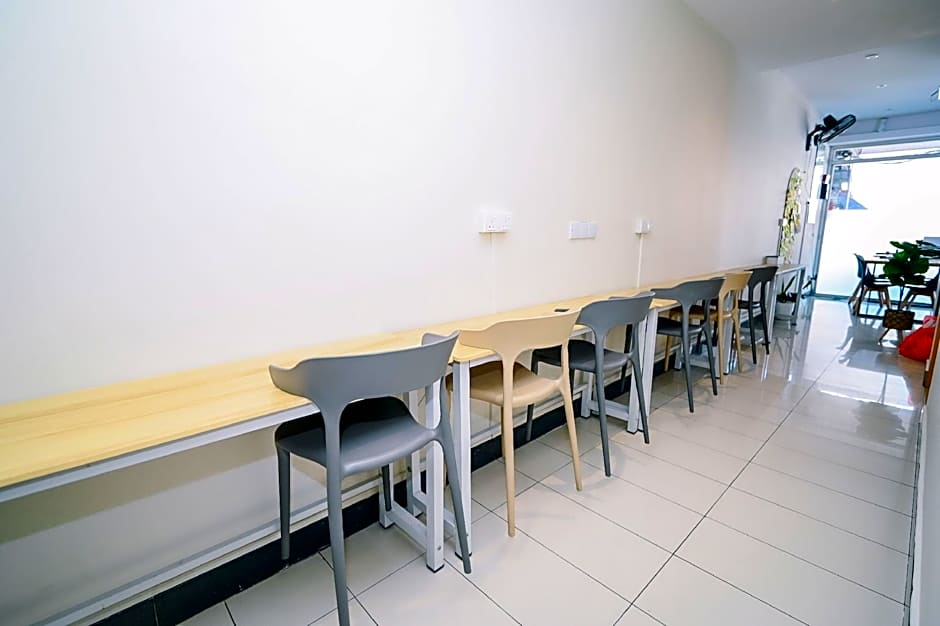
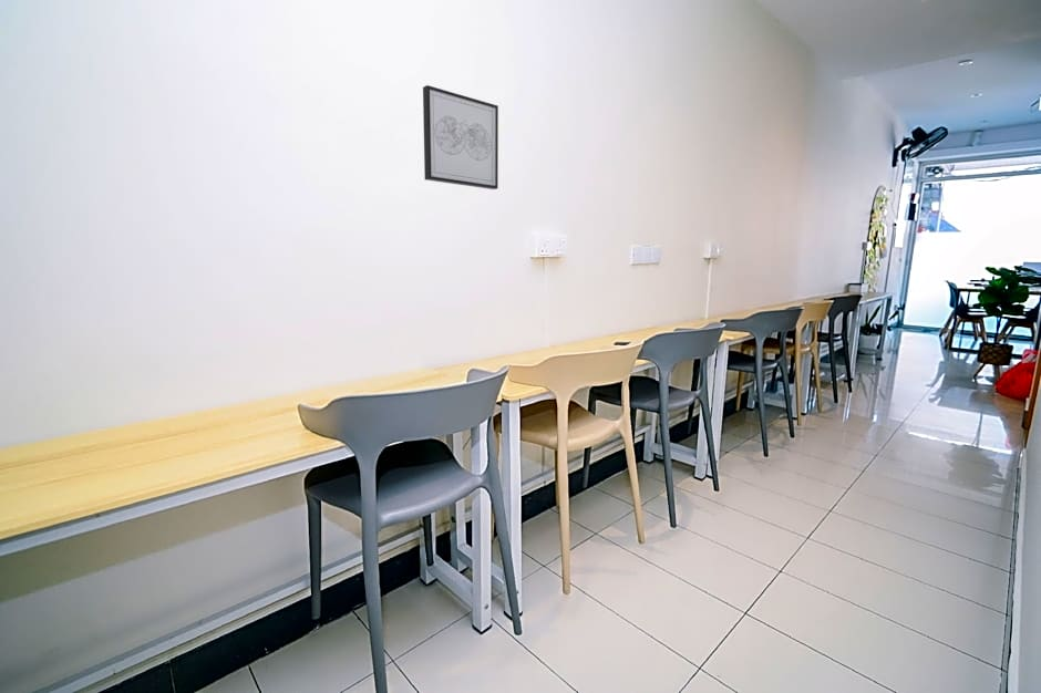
+ wall art [422,84,499,190]
